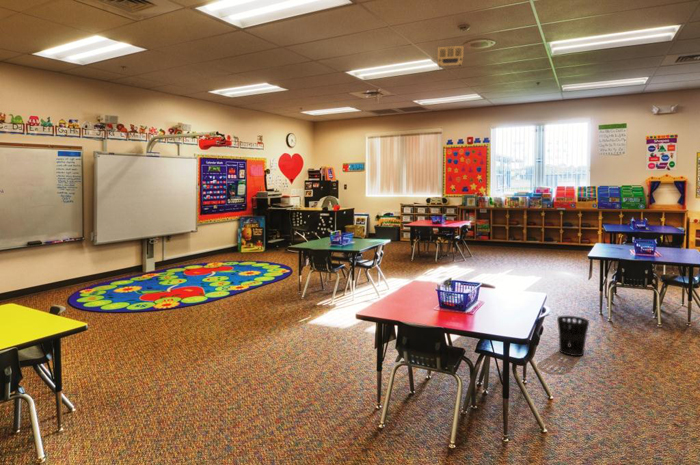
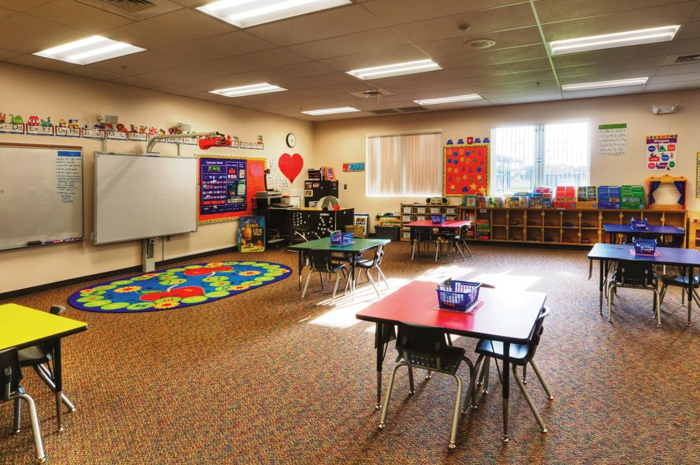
- projector [437,45,465,74]
- wastebasket [556,315,590,357]
